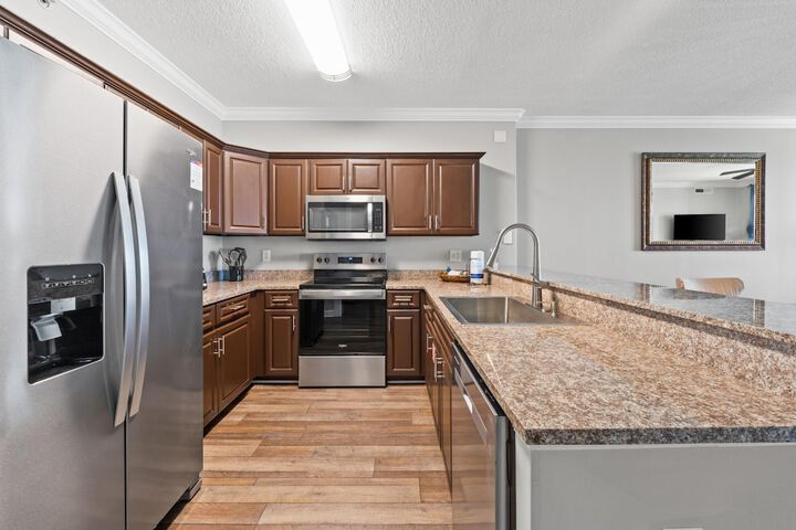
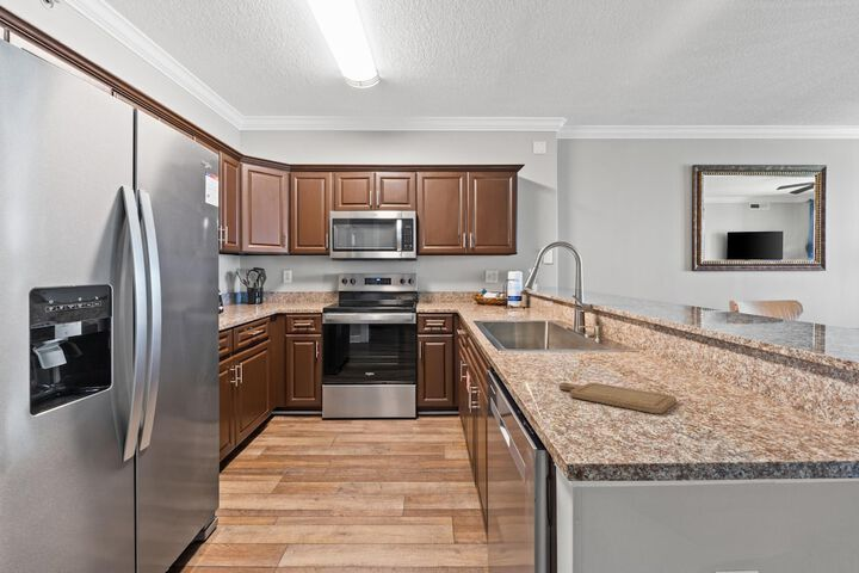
+ chopping board [558,382,678,414]
